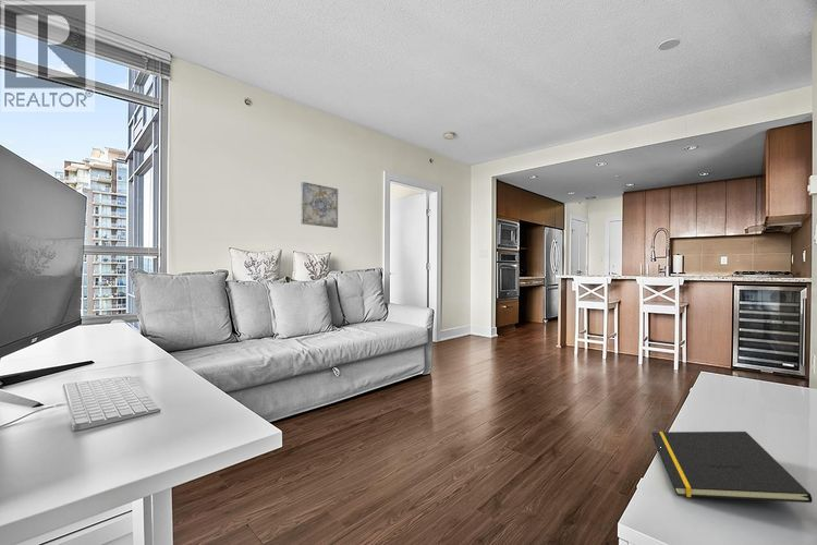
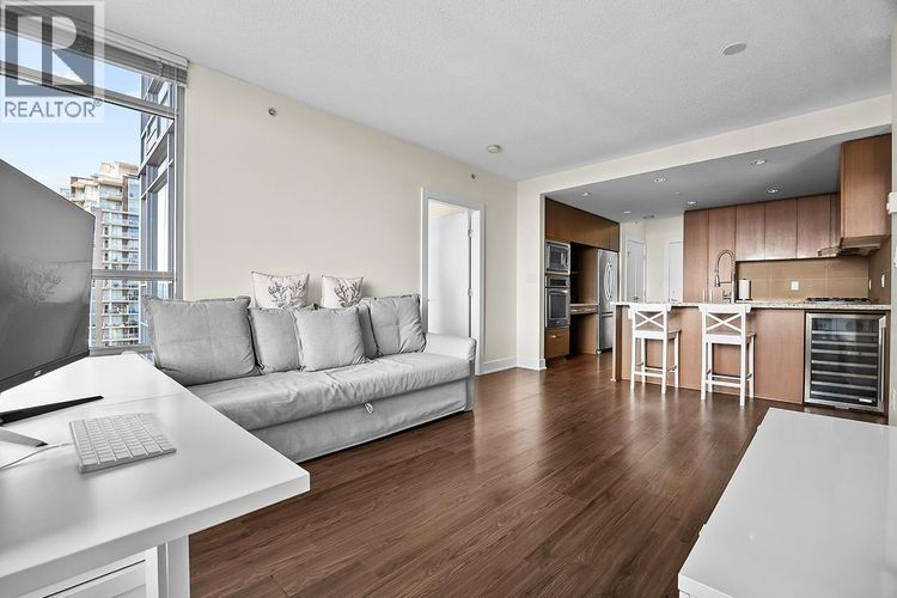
- notepad [650,431,814,504]
- wall art [300,181,339,229]
